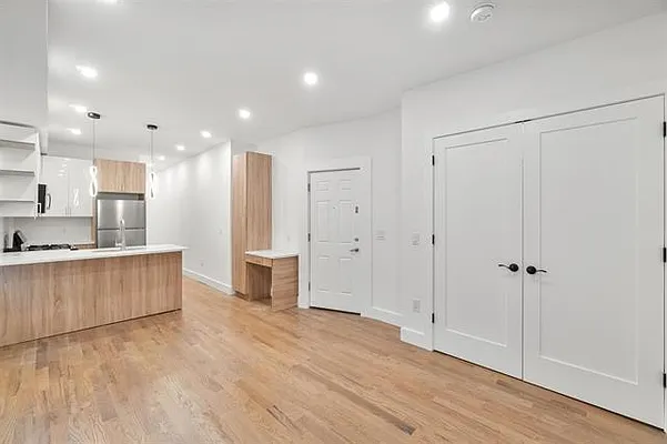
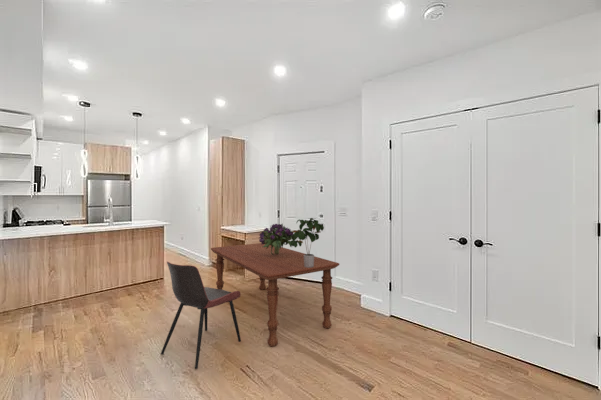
+ dining table [210,242,340,347]
+ potted plant [289,217,325,268]
+ dining chair [160,261,242,370]
+ bouquet [258,222,294,255]
